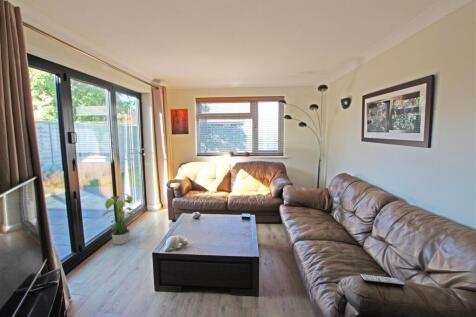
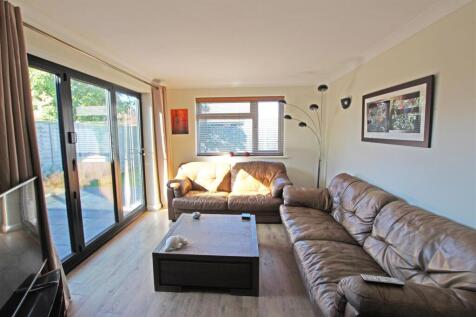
- potted plant [101,192,138,246]
